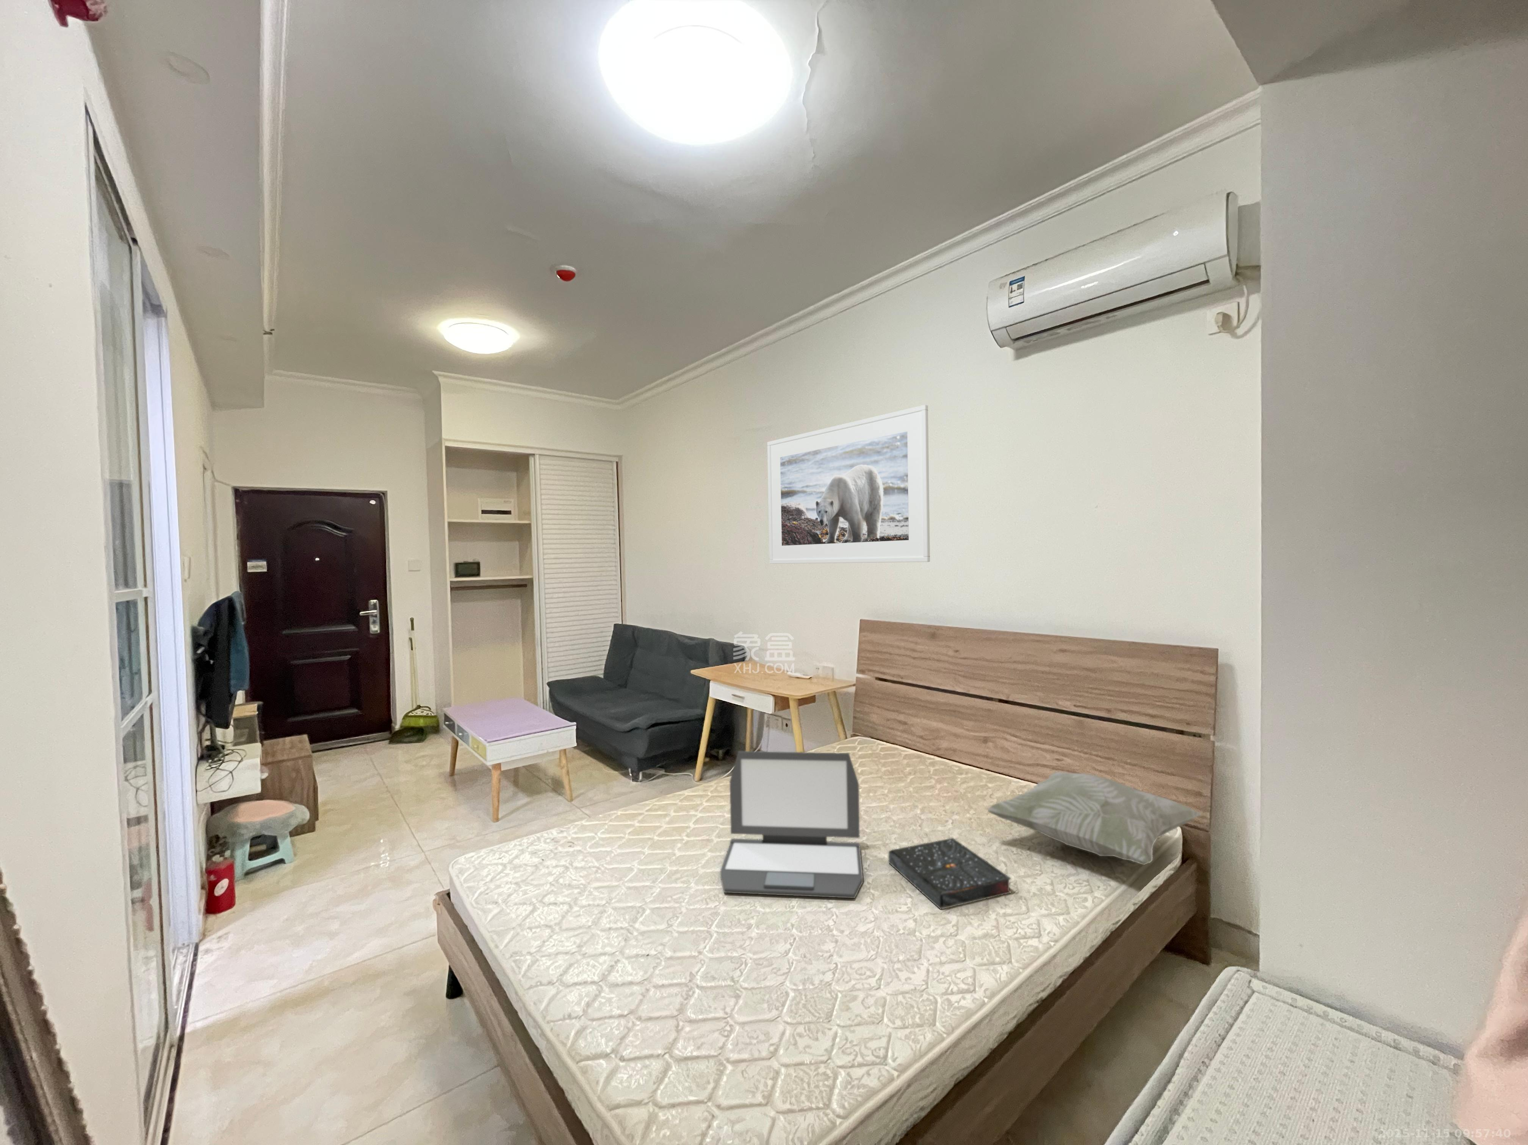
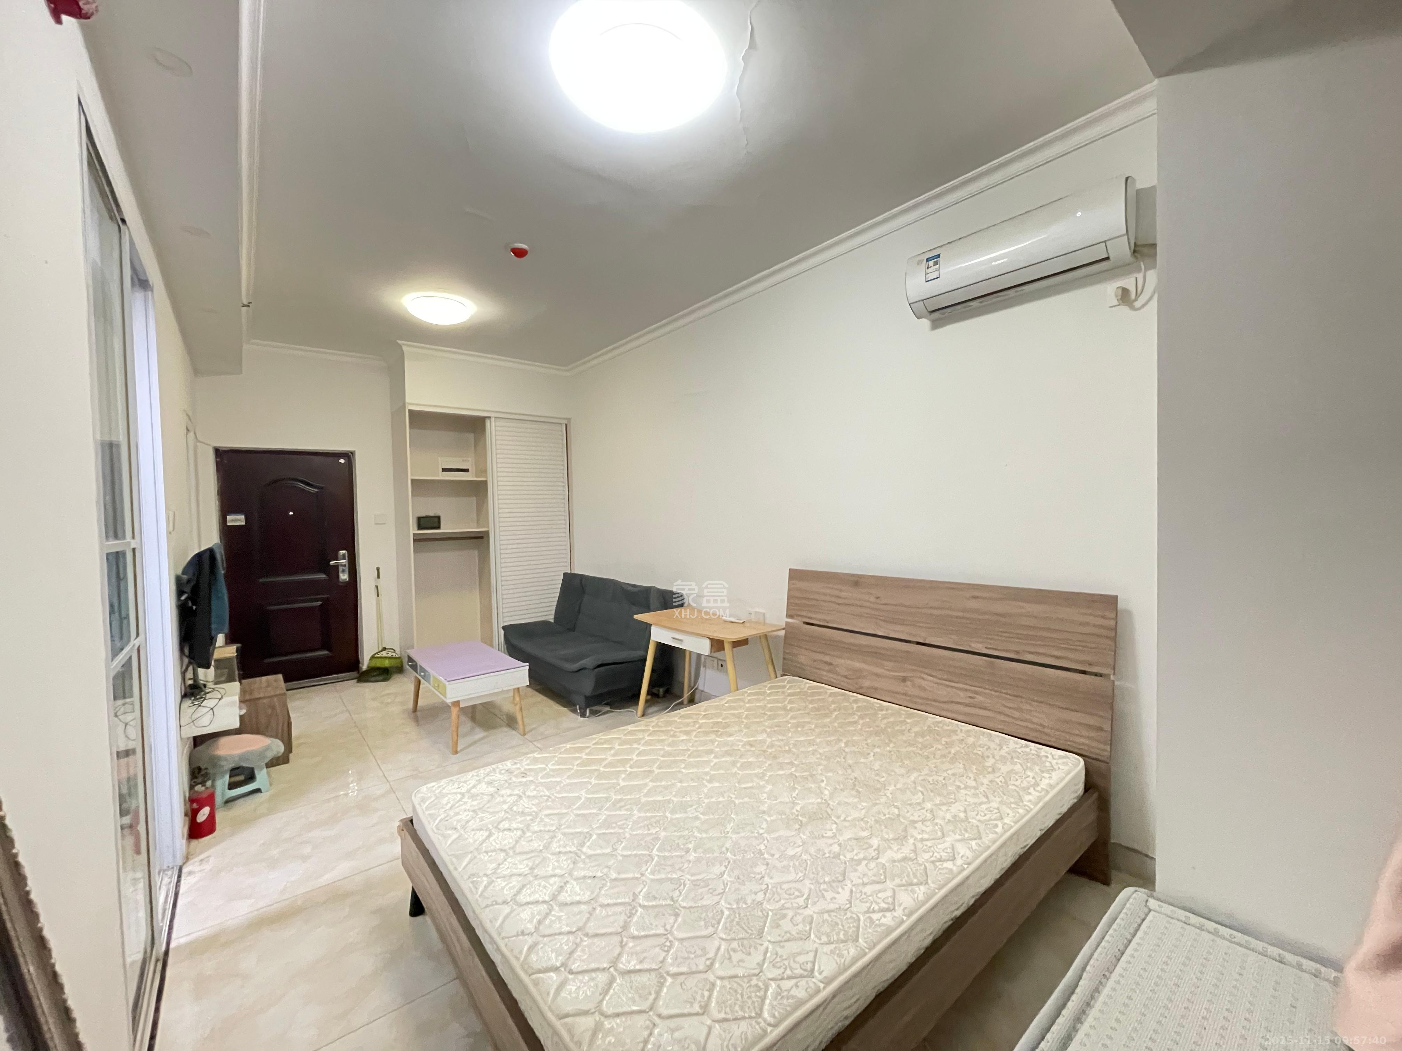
- laptop [719,751,864,898]
- decorative pillow [987,771,1202,866]
- book [888,837,1012,910]
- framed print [768,404,930,564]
